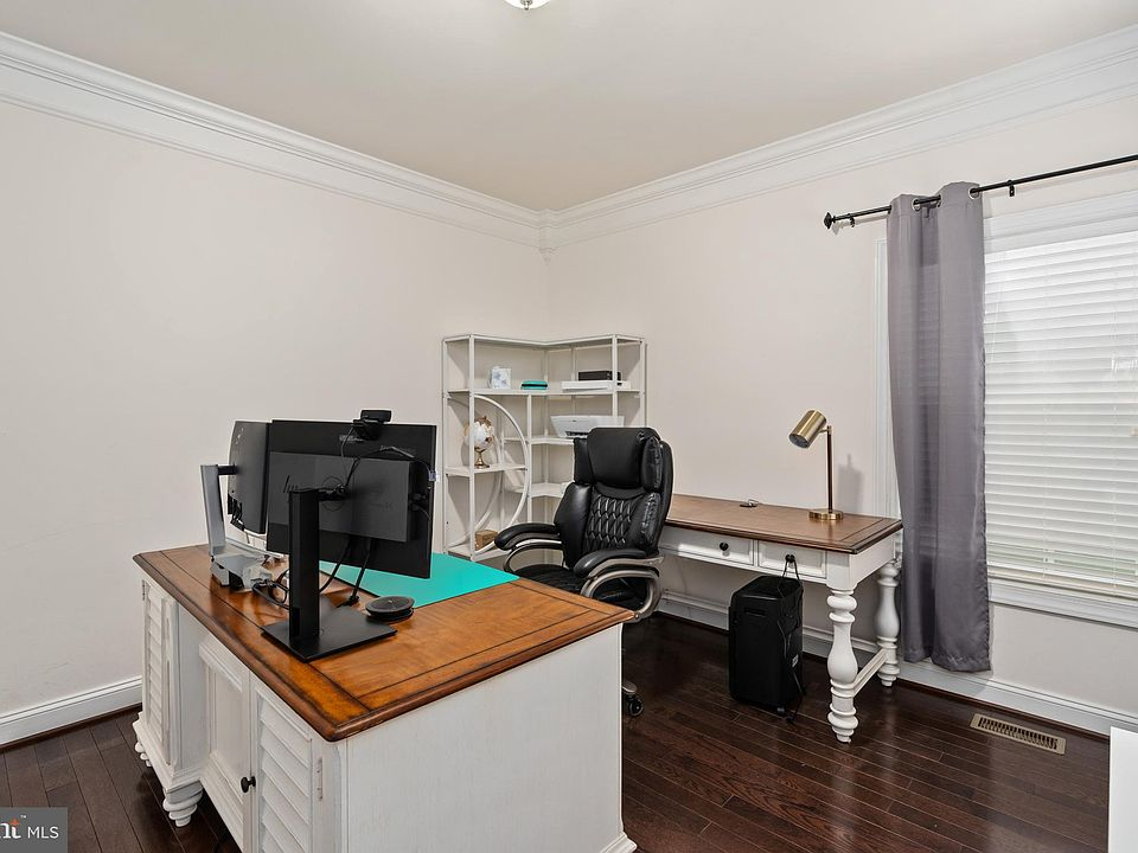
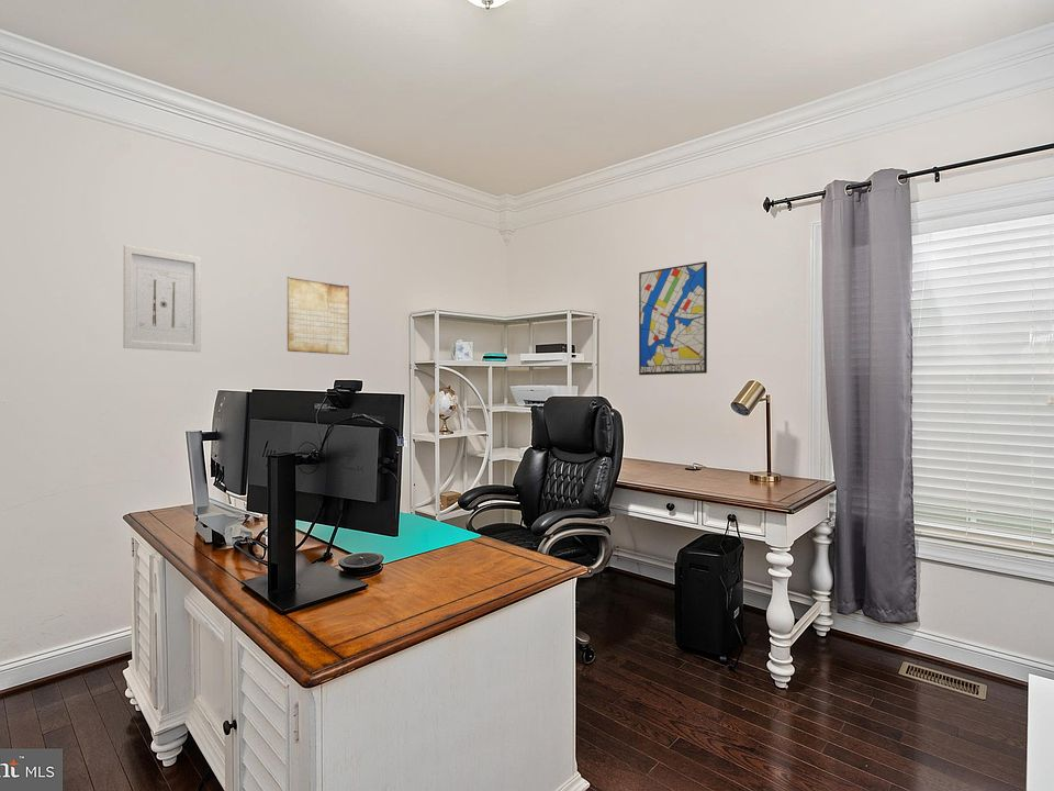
+ periodic table [287,276,350,356]
+ wall art [638,260,708,376]
+ wall art [123,244,202,353]
